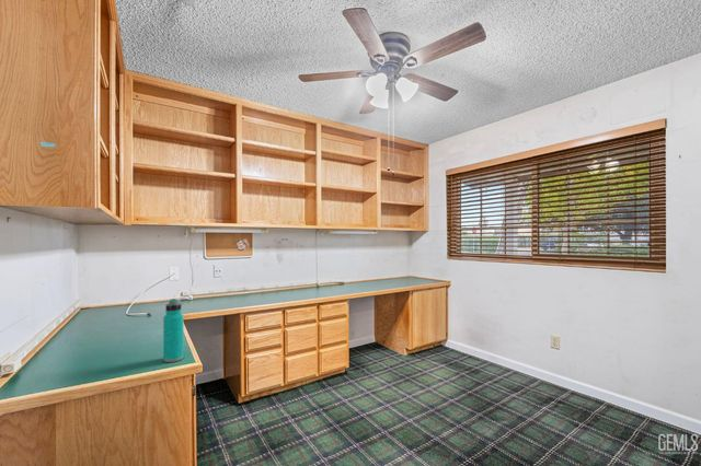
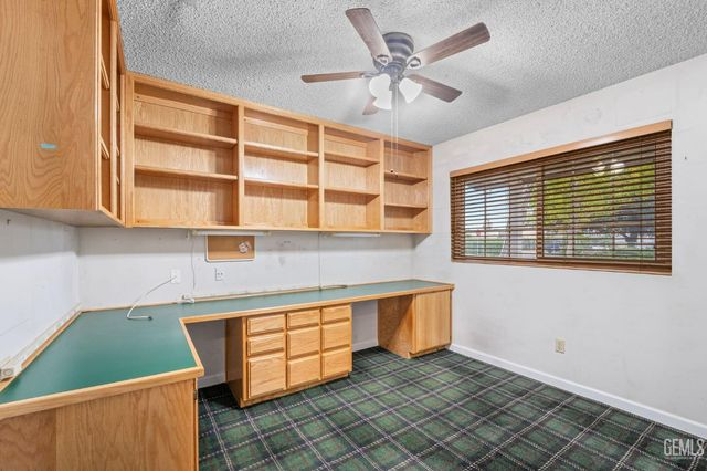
- water bottle [162,298,184,363]
